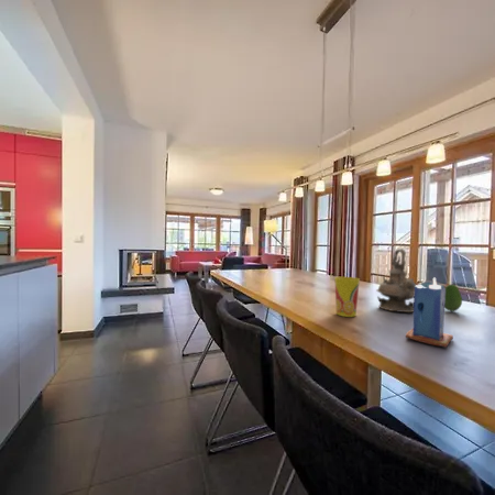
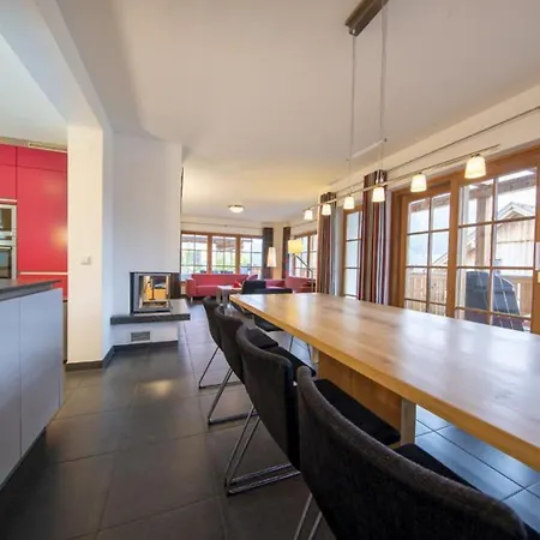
- candle [405,276,454,349]
- teapot [375,248,417,314]
- fruit [444,283,463,312]
- cup [333,276,361,318]
